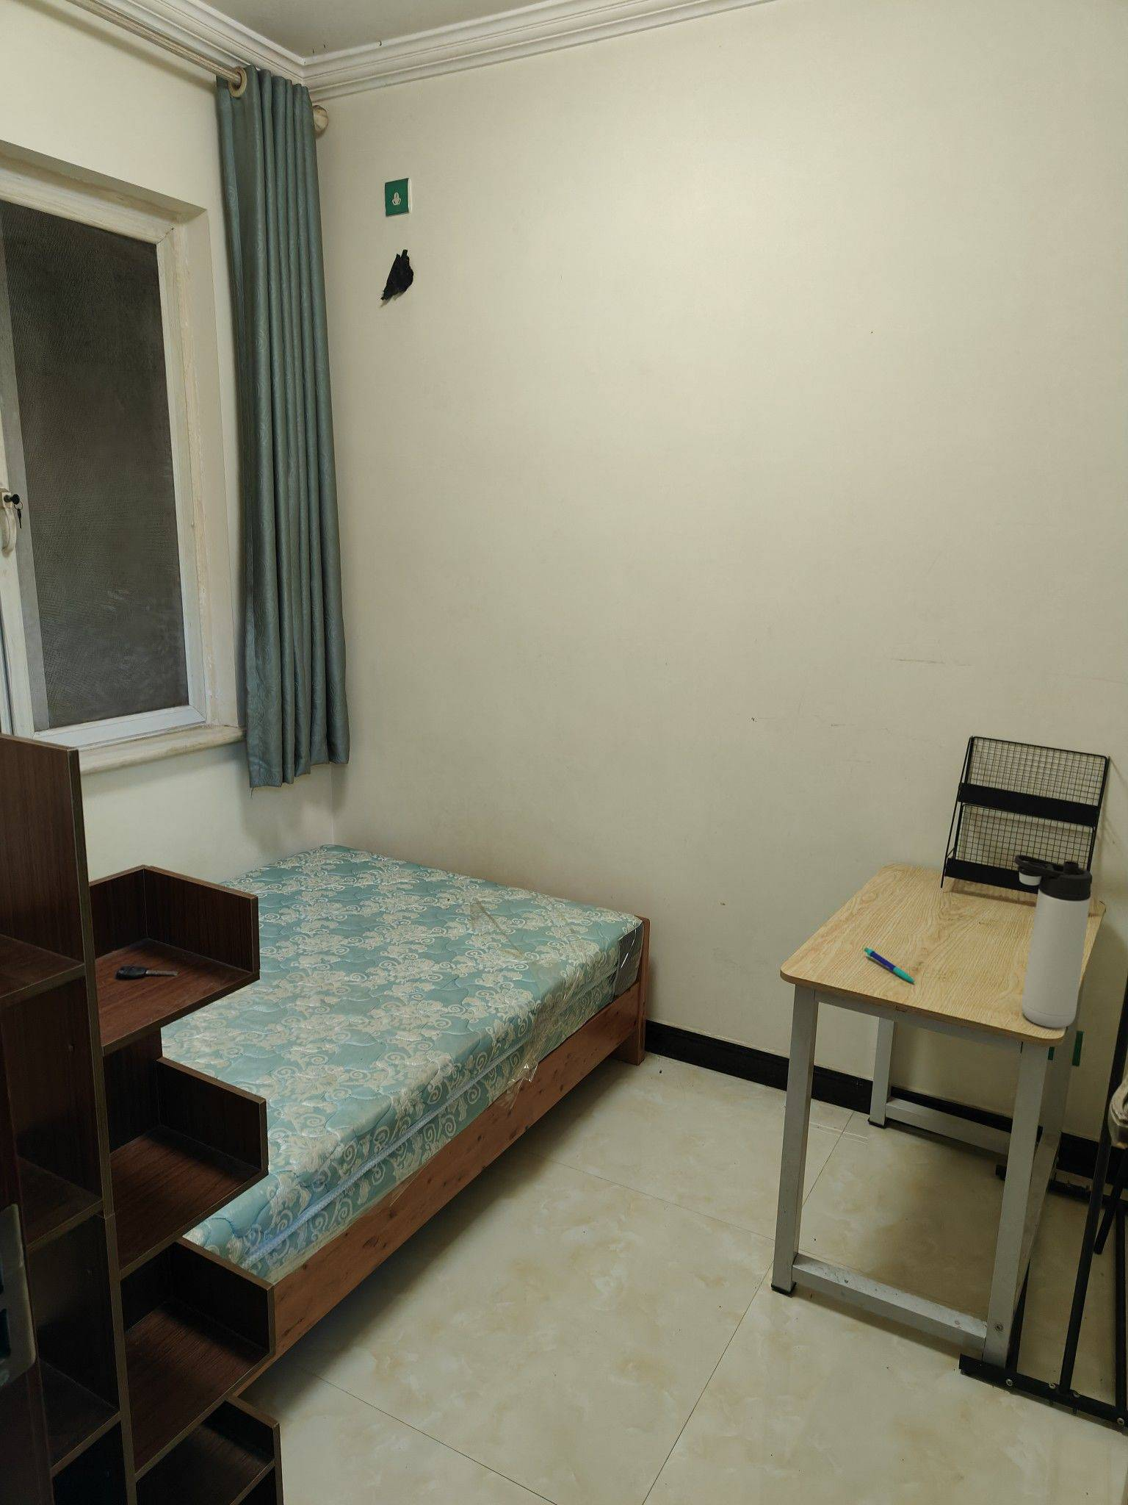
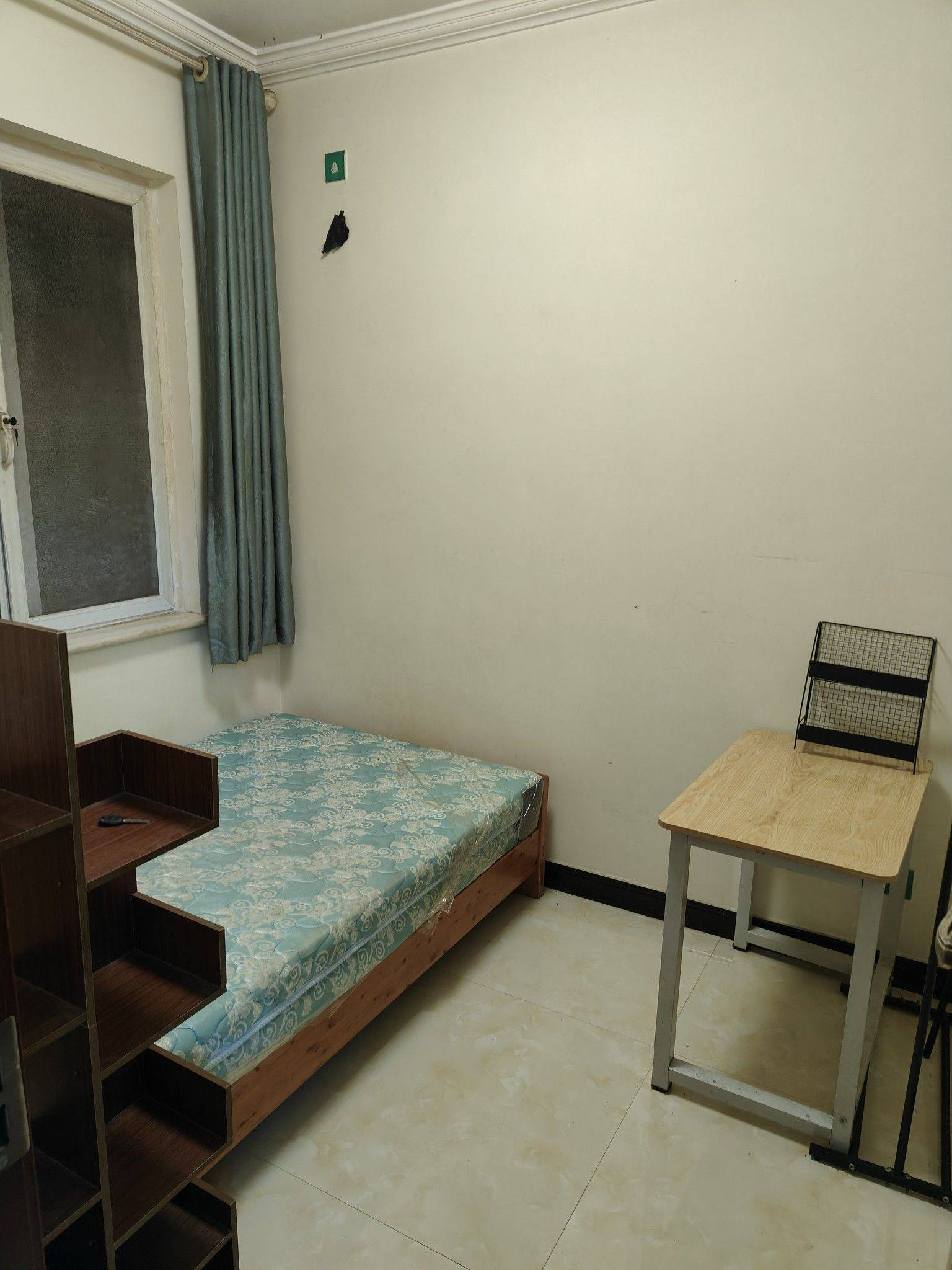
- thermos bottle [1013,854,1094,1029]
- pen [864,947,917,984]
